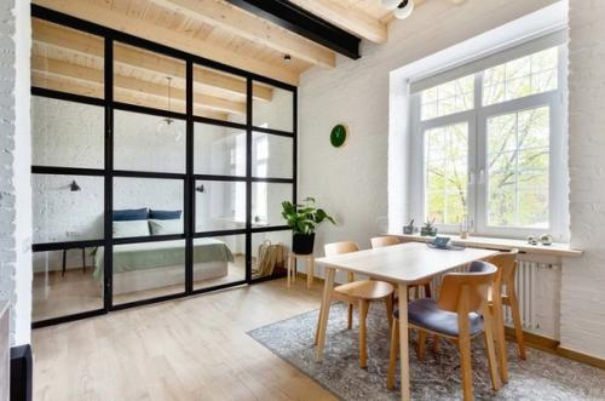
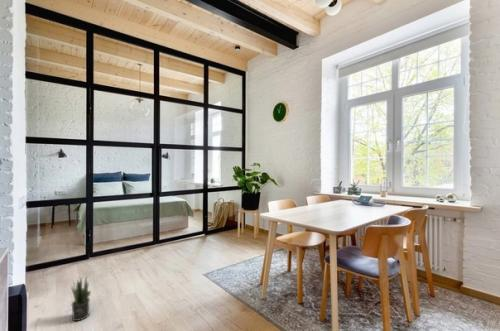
+ potted plant [70,275,92,322]
